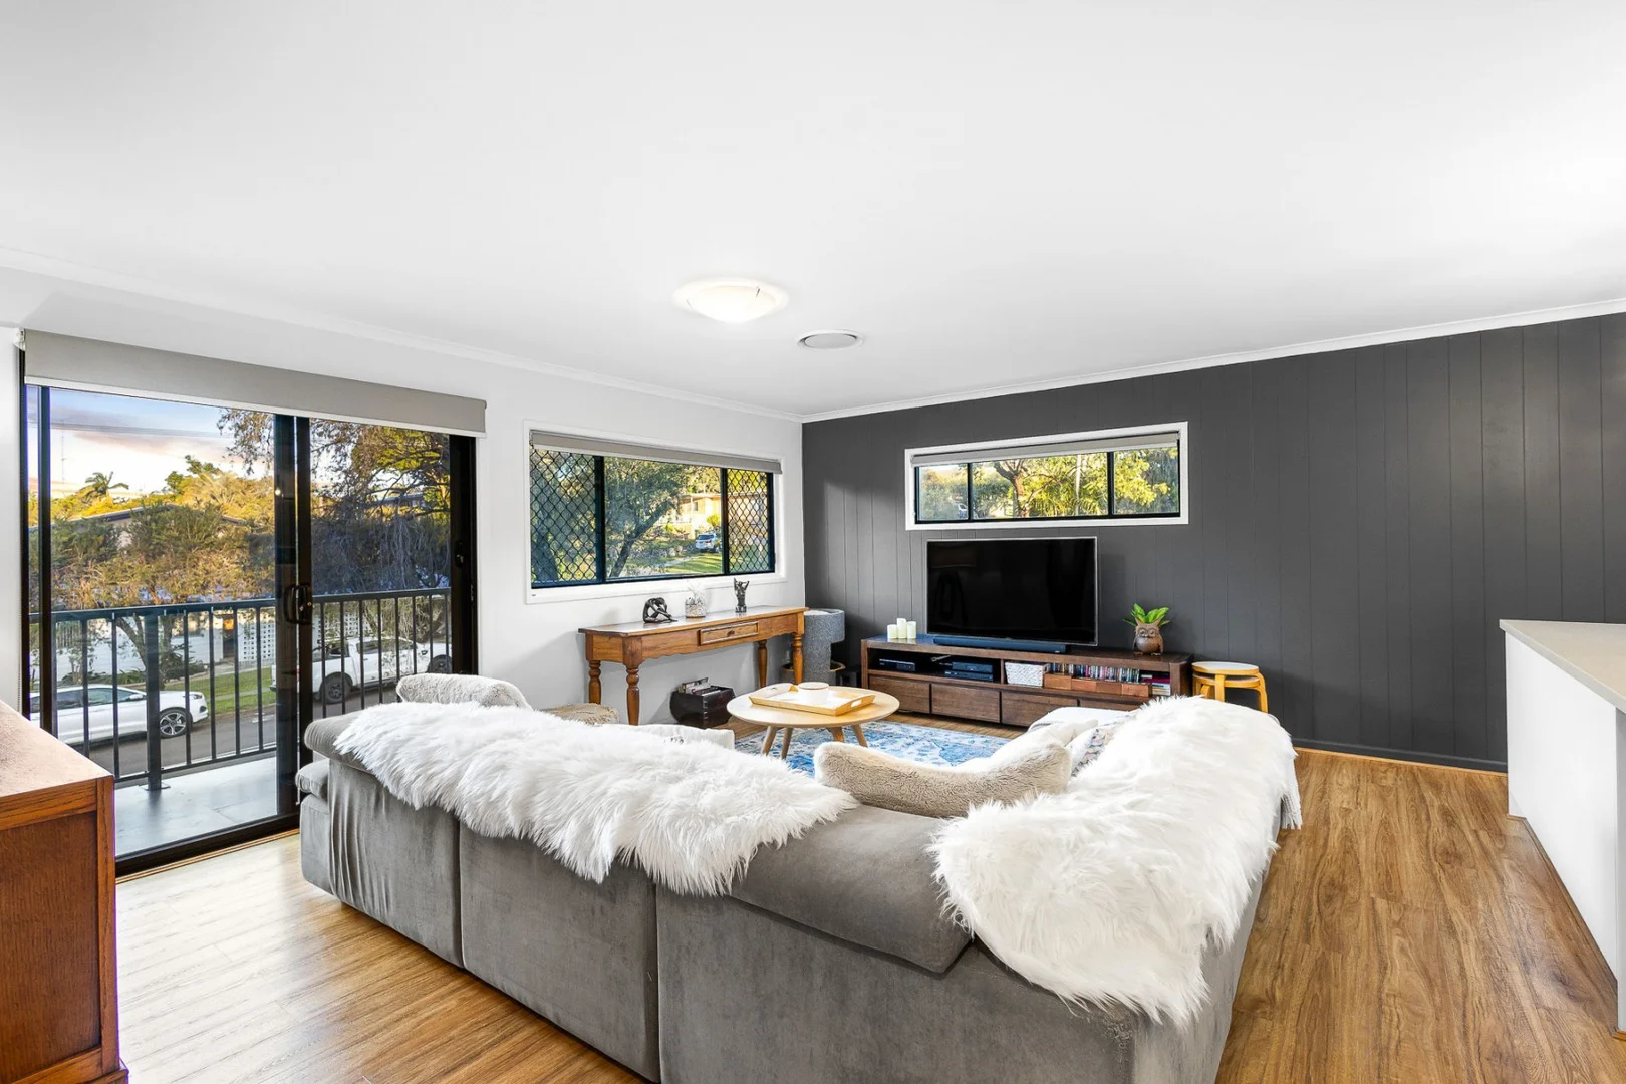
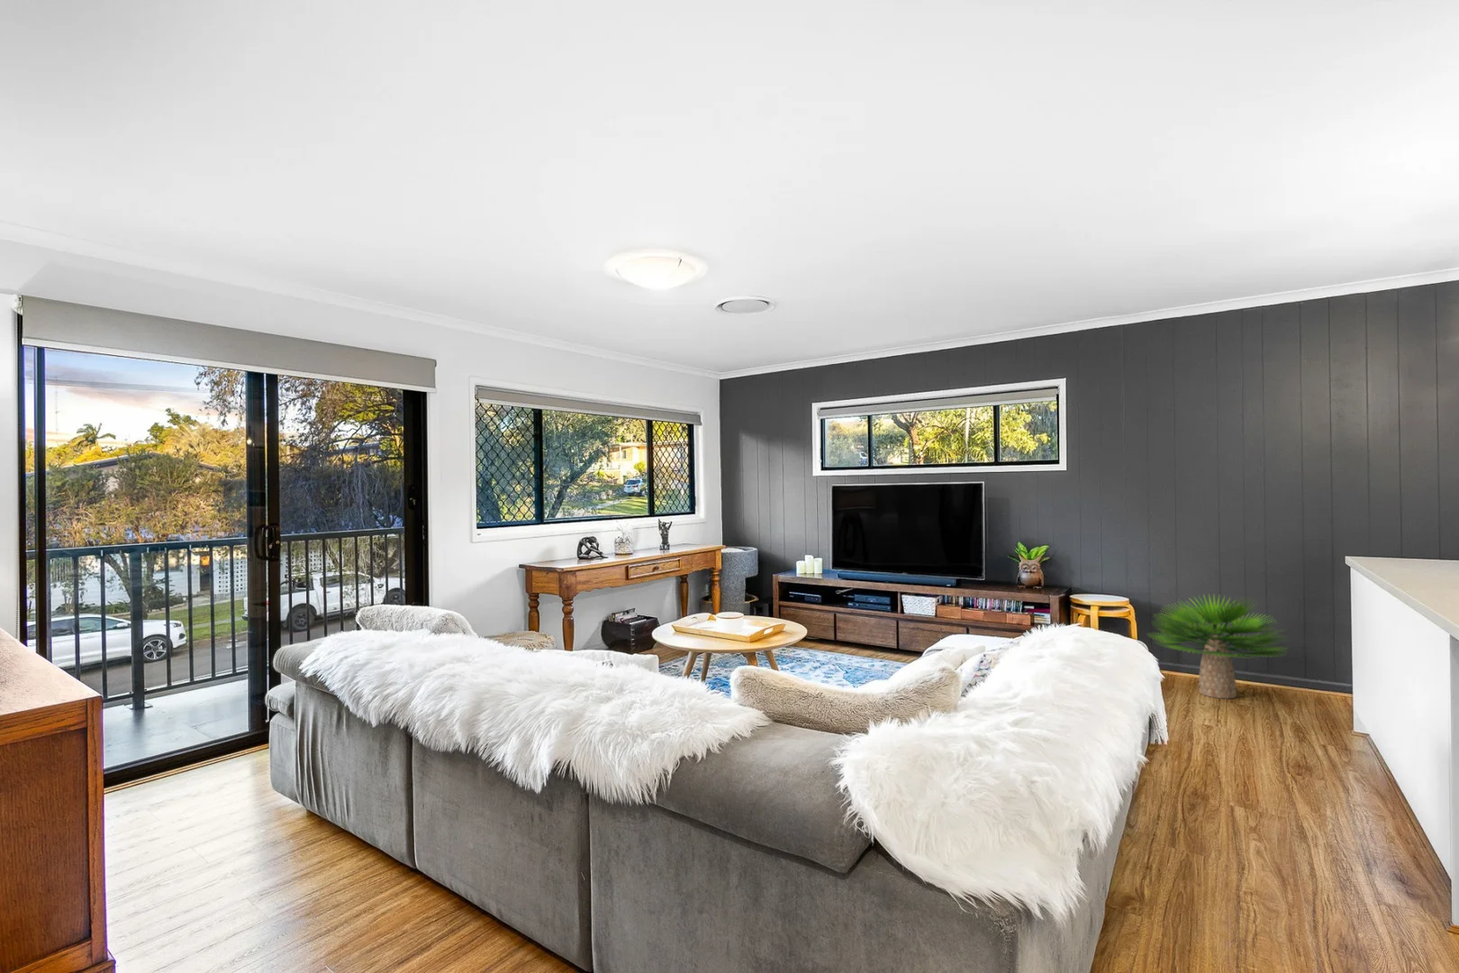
+ potted plant [1146,594,1287,699]
